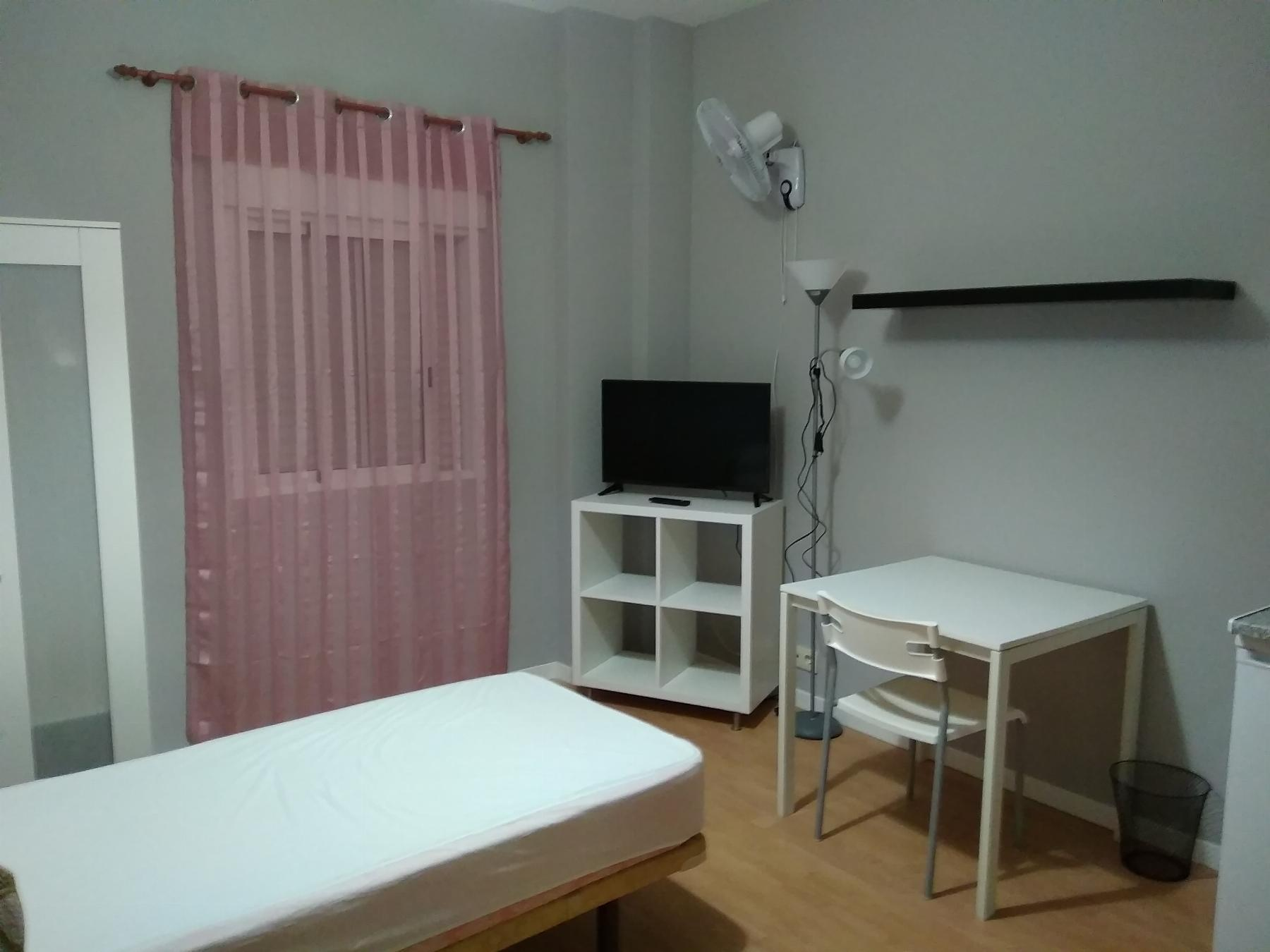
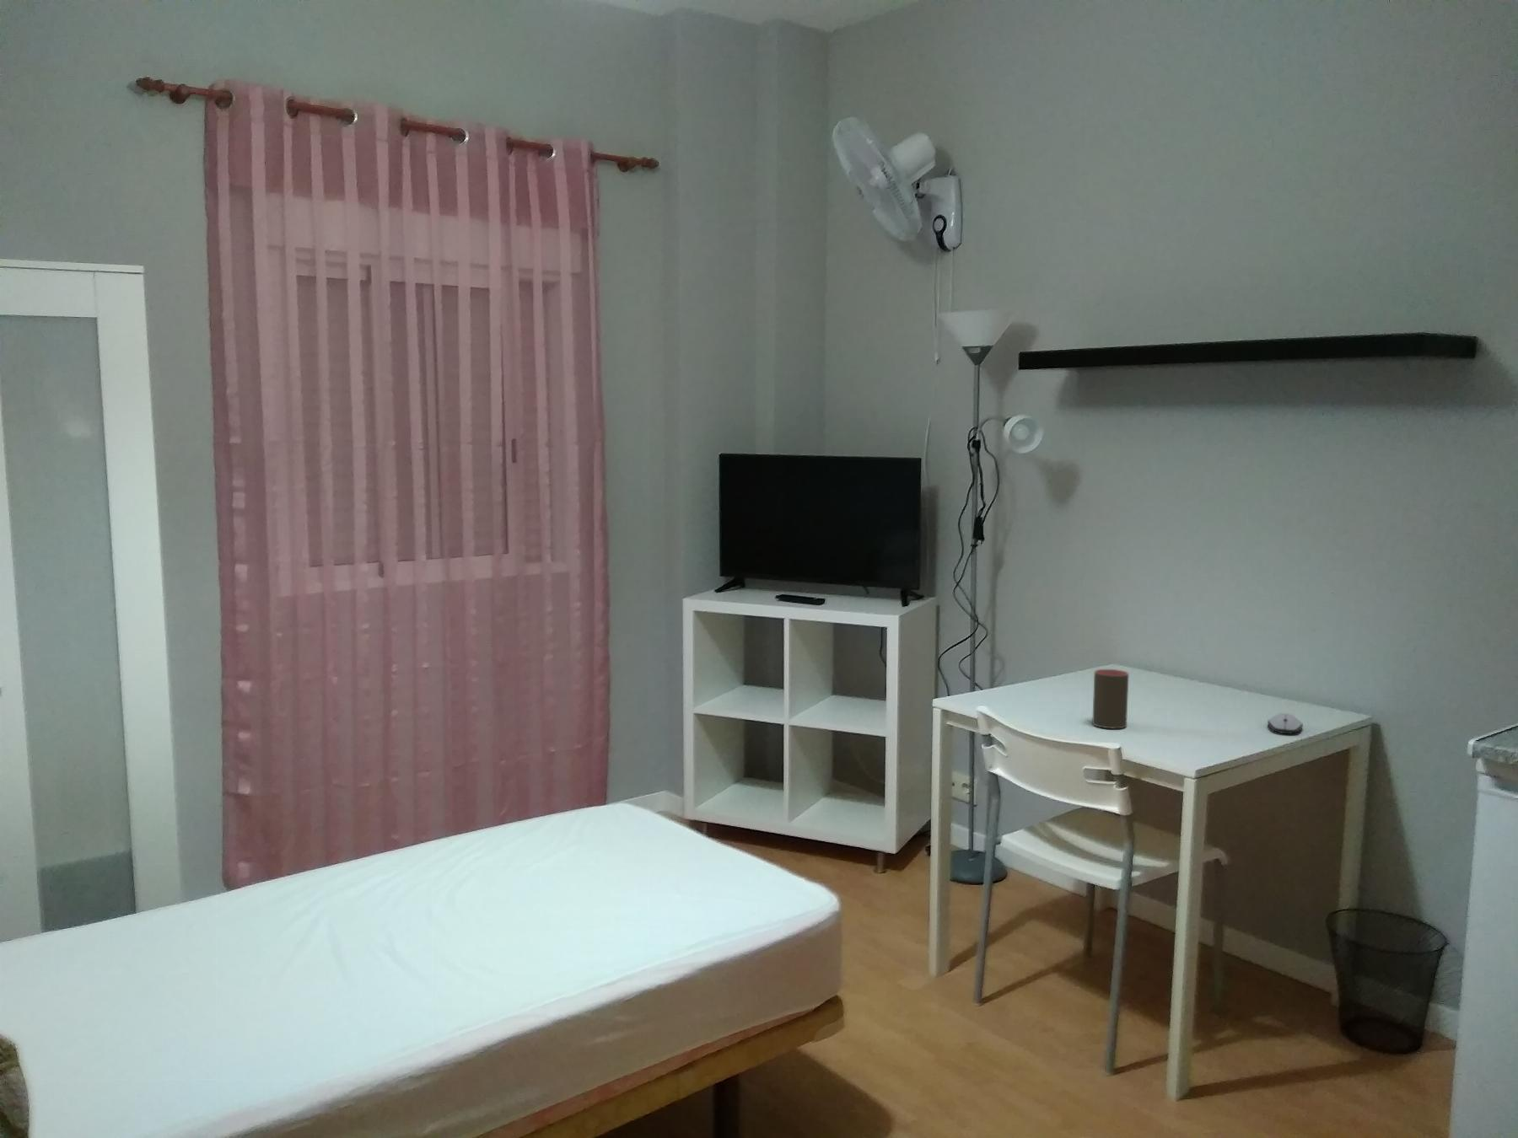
+ computer mouse [1267,712,1304,734]
+ cup [1091,668,1130,729]
